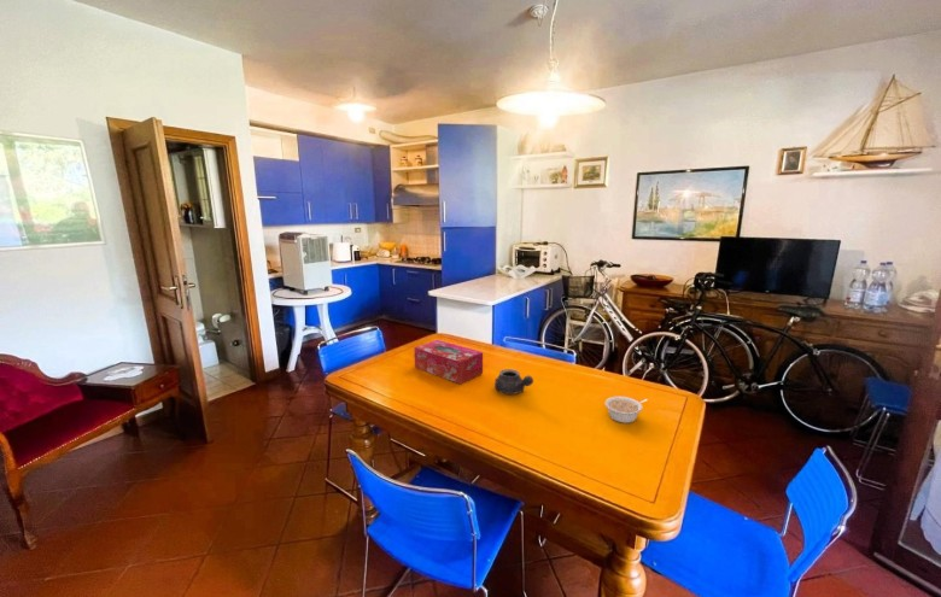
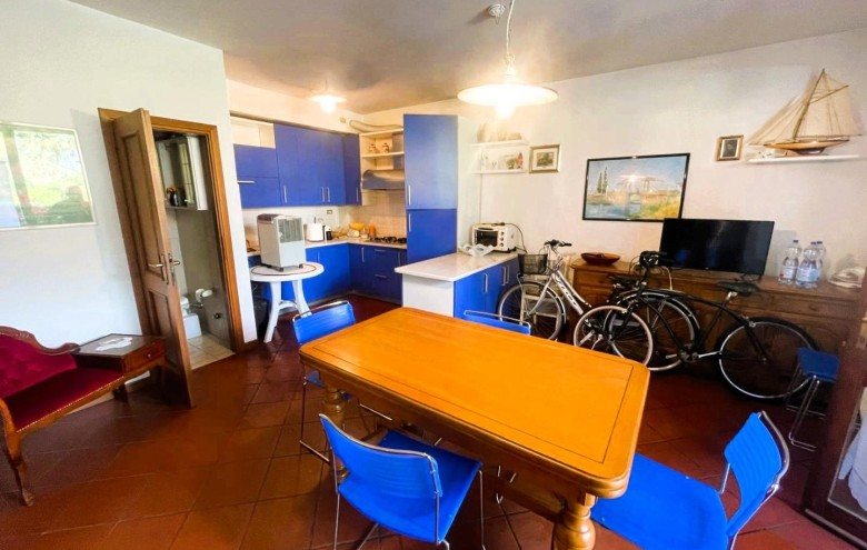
- legume [604,396,649,425]
- tissue box [413,339,484,385]
- teapot [493,368,534,396]
